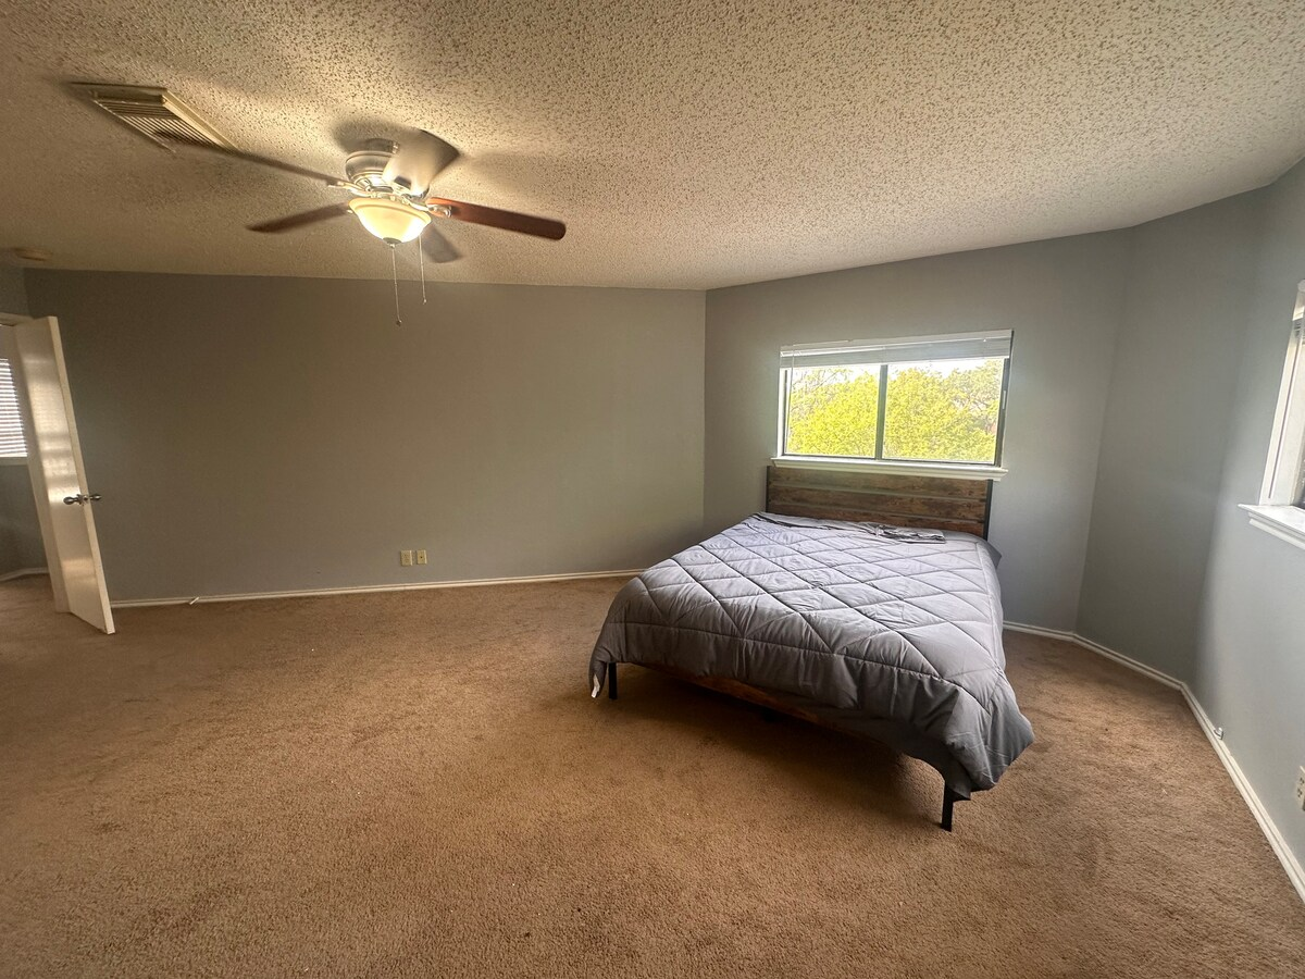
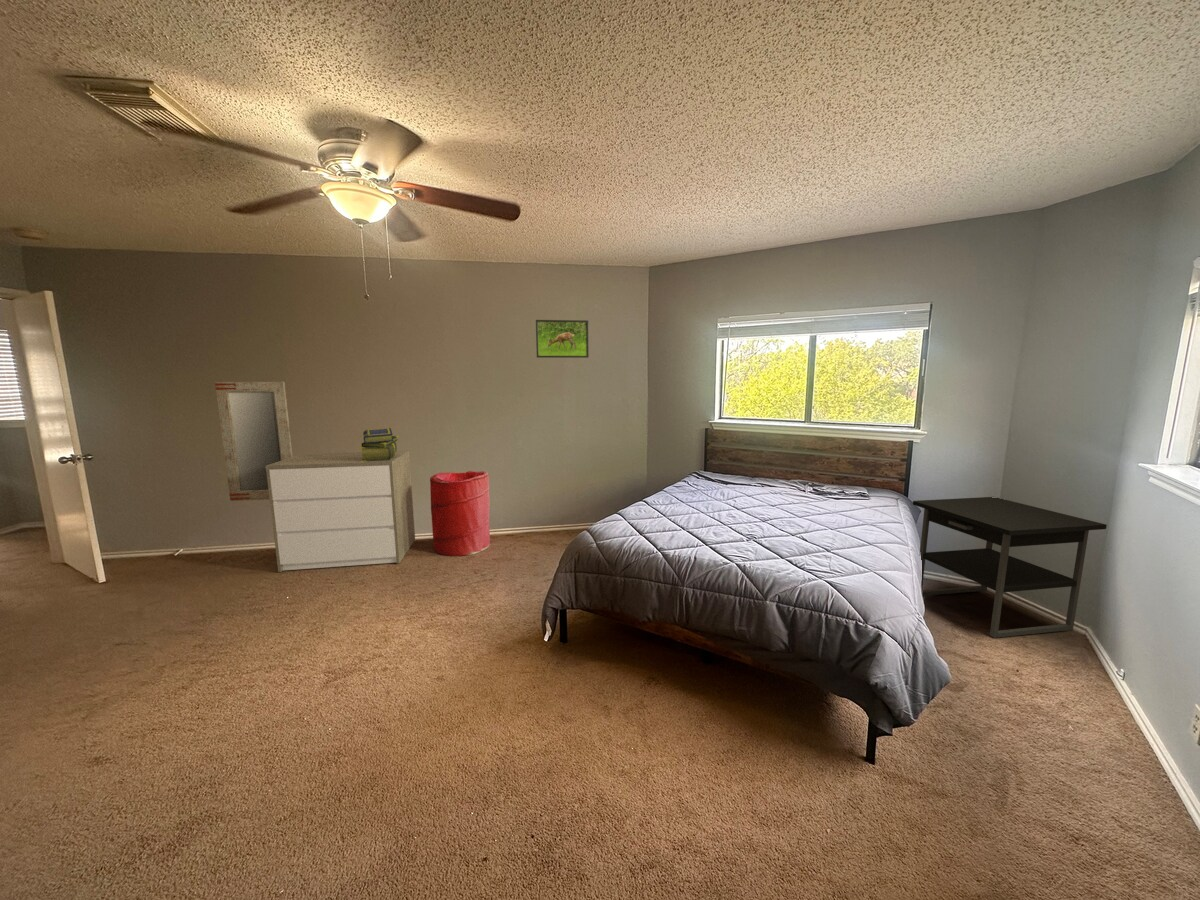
+ laundry hamper [429,470,491,557]
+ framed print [535,319,590,359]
+ nightstand [912,496,1108,639]
+ dresser [266,450,416,573]
+ home mirror [214,381,293,502]
+ stack of books [359,427,399,462]
